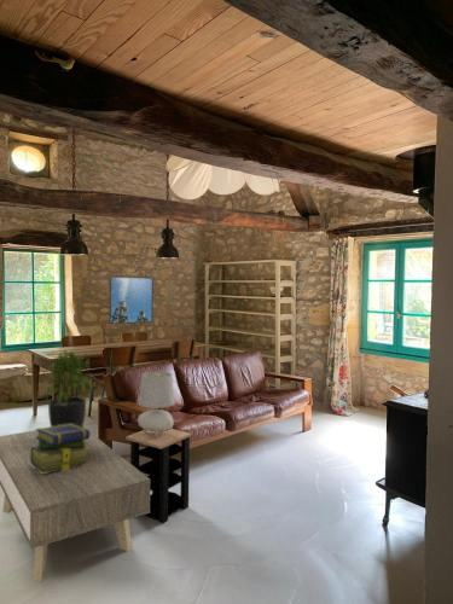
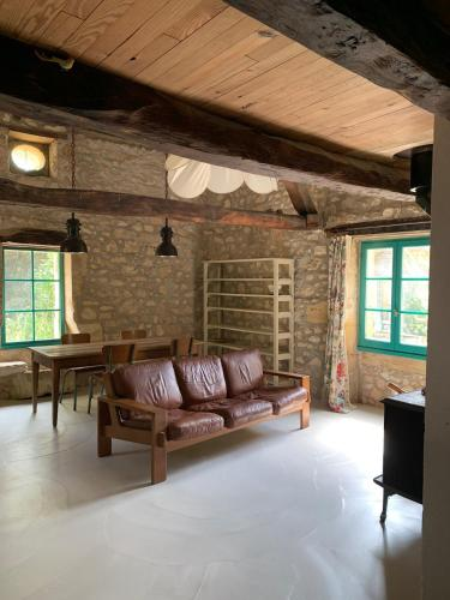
- potted plant [43,349,95,428]
- stack of books [30,424,91,474]
- coffee table [0,426,151,583]
- table lamp [137,371,176,435]
- side table [124,428,192,524]
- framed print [109,275,155,325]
